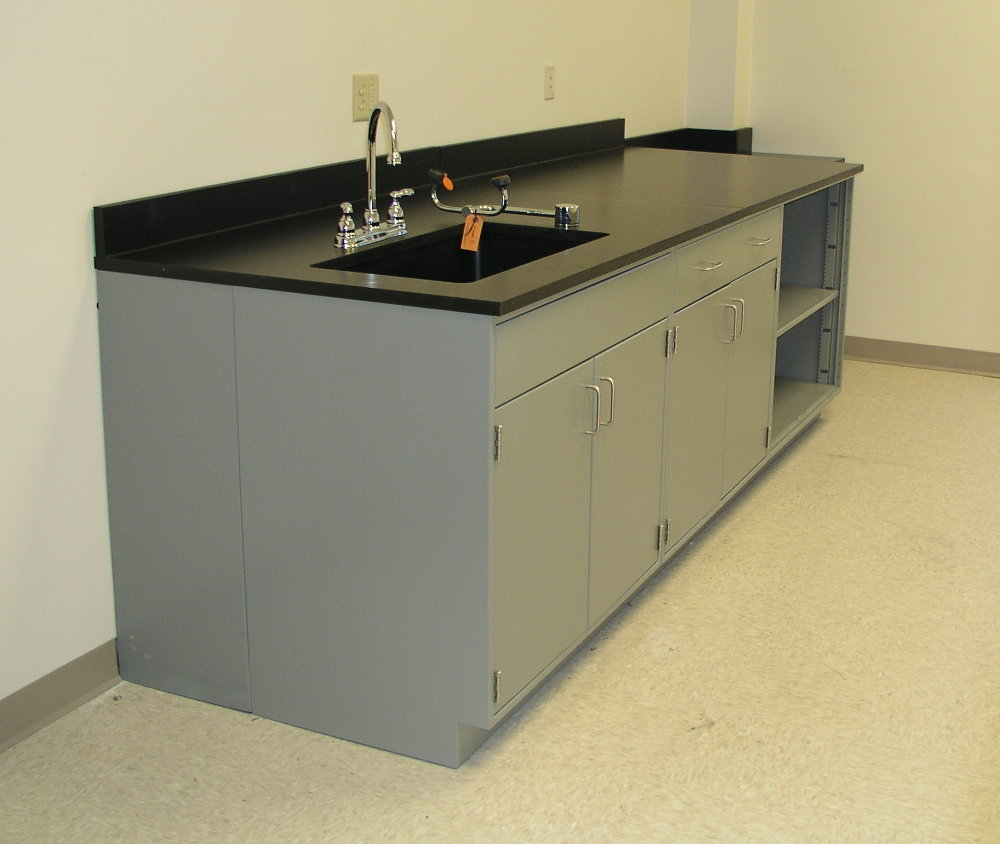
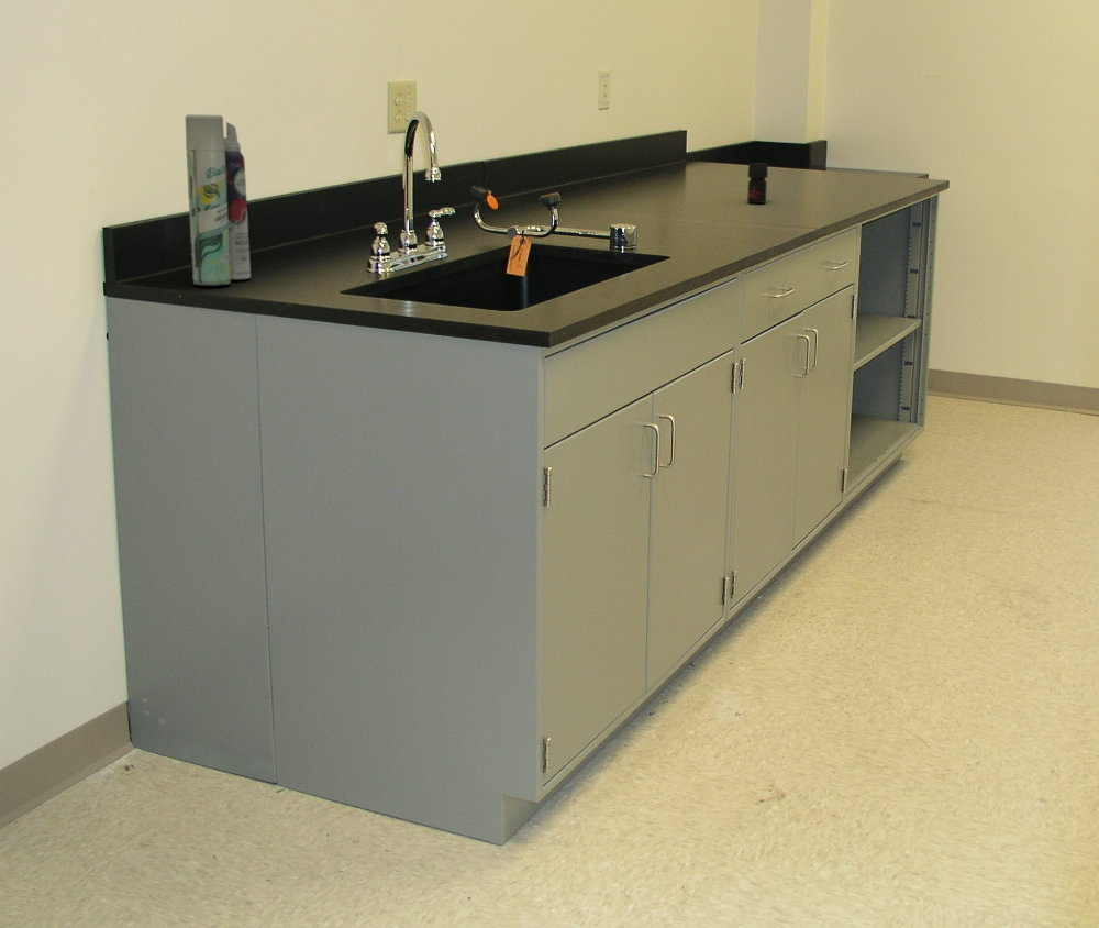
+ aerosol can [184,113,252,287]
+ jar [746,162,769,205]
